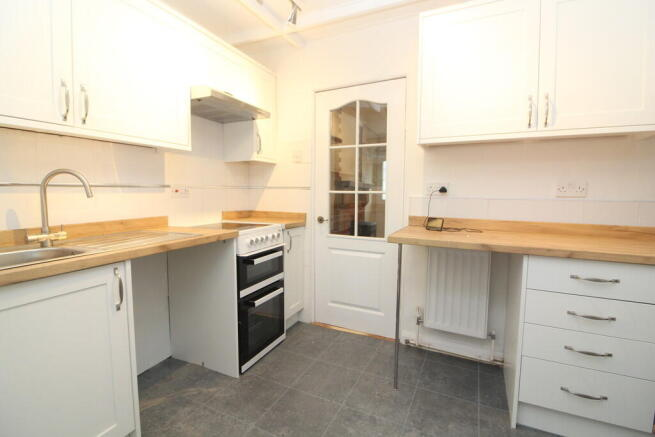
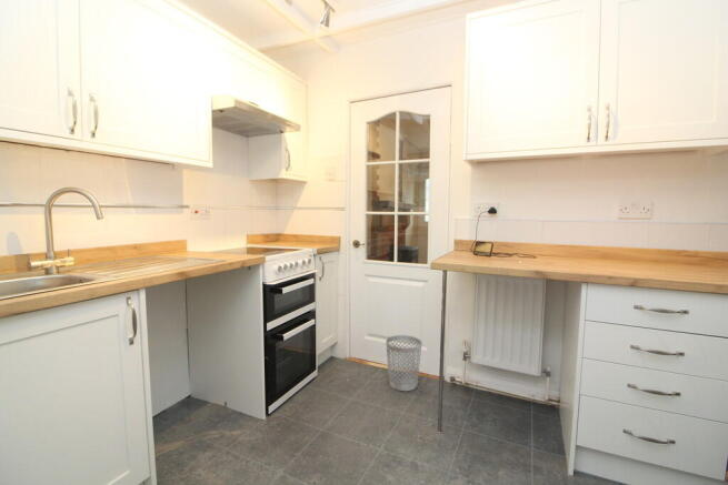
+ wastebasket [385,334,423,392]
